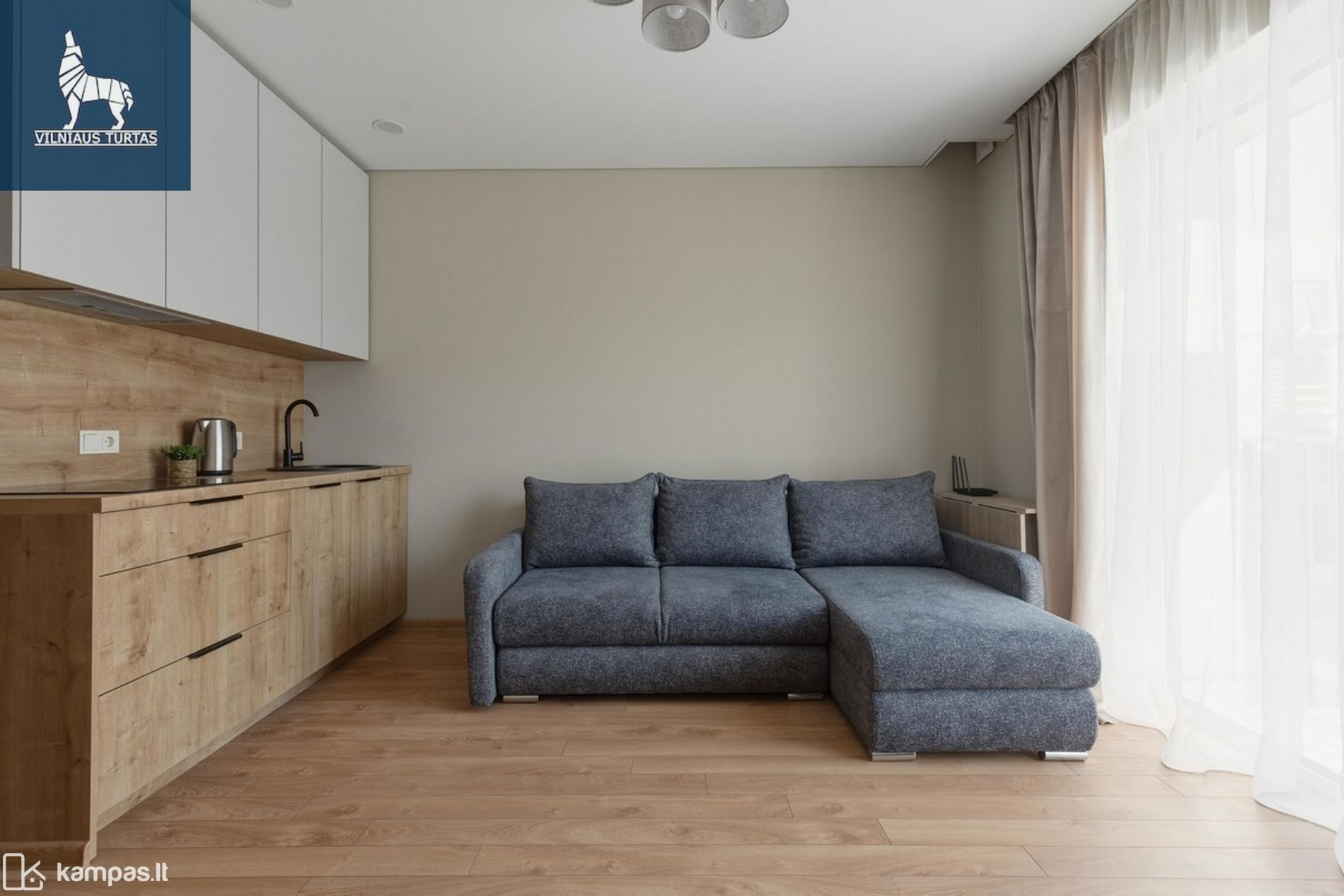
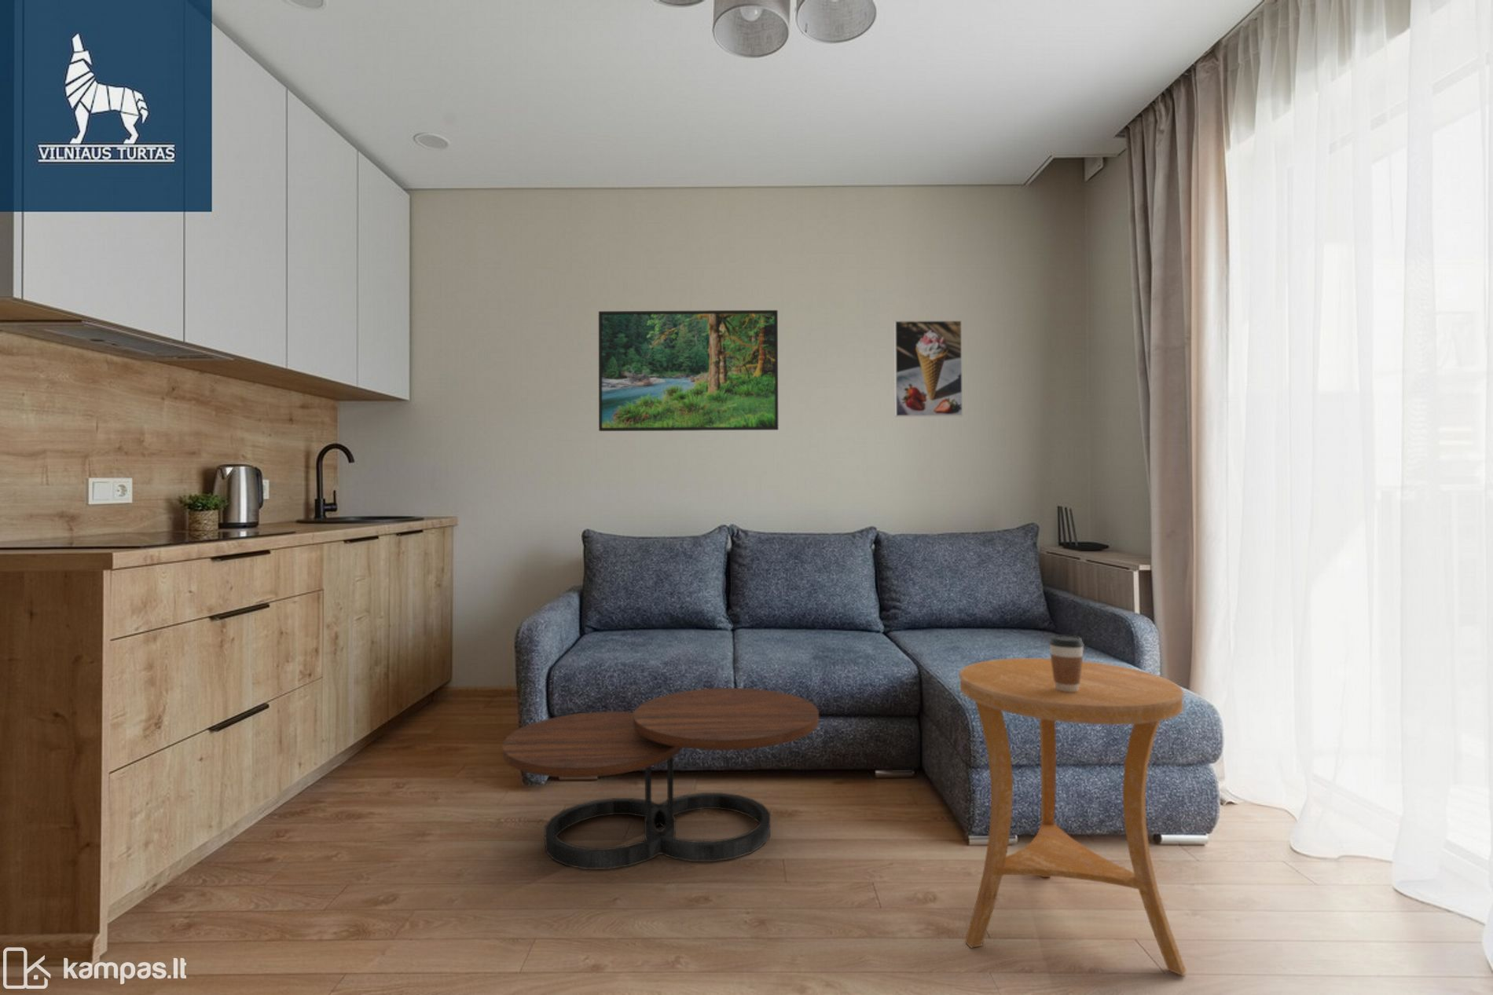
+ coffee table [501,687,820,871]
+ coffee cup [1049,634,1085,692]
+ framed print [893,320,963,418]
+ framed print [598,310,780,432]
+ side table [958,657,1186,977]
